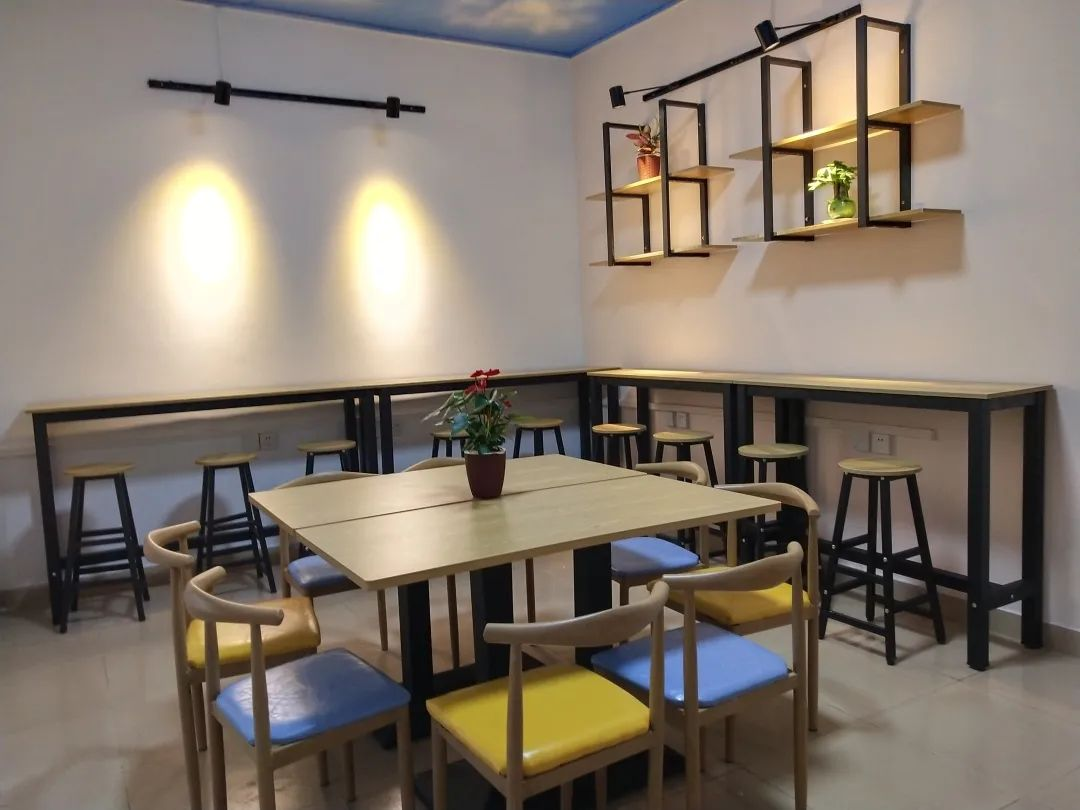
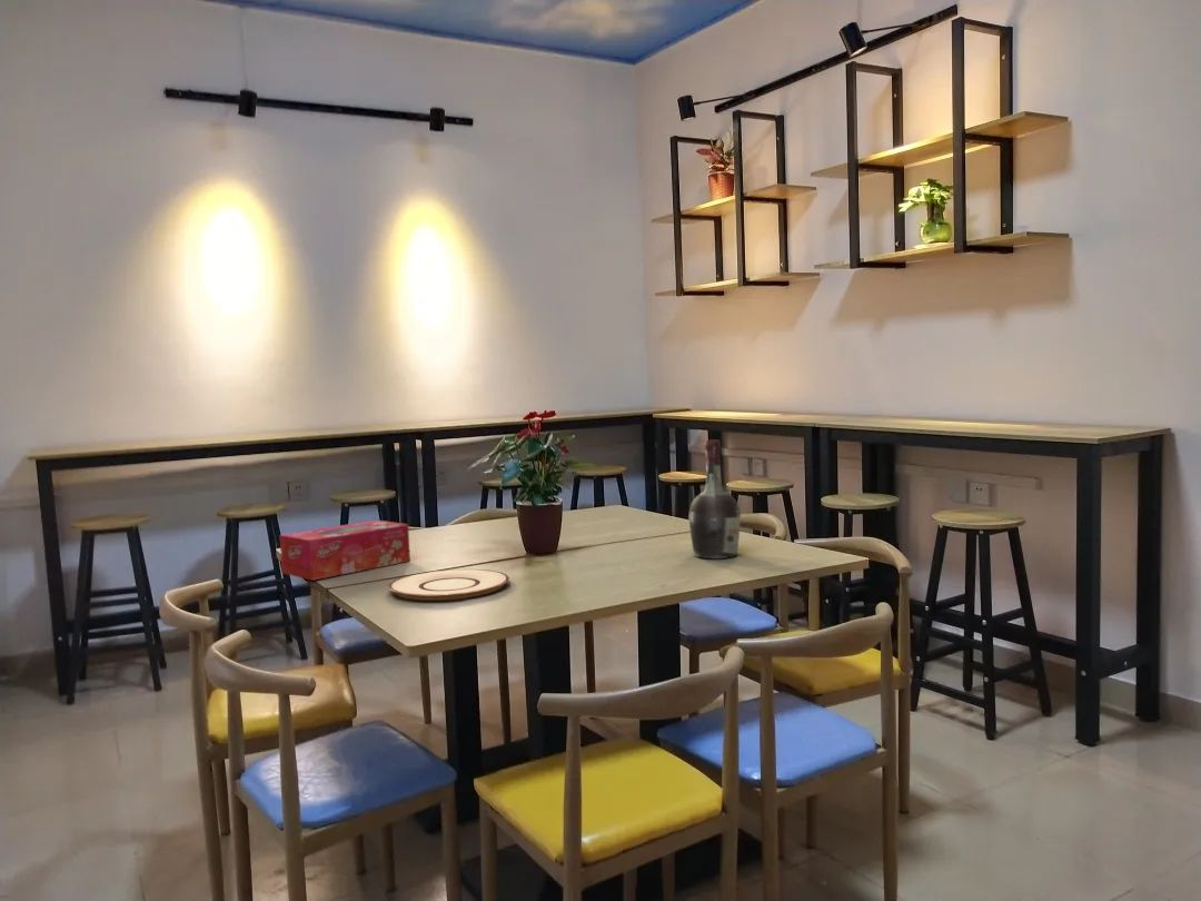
+ cognac bottle [687,439,742,560]
+ tissue box [279,519,411,582]
+ plate [387,568,510,602]
